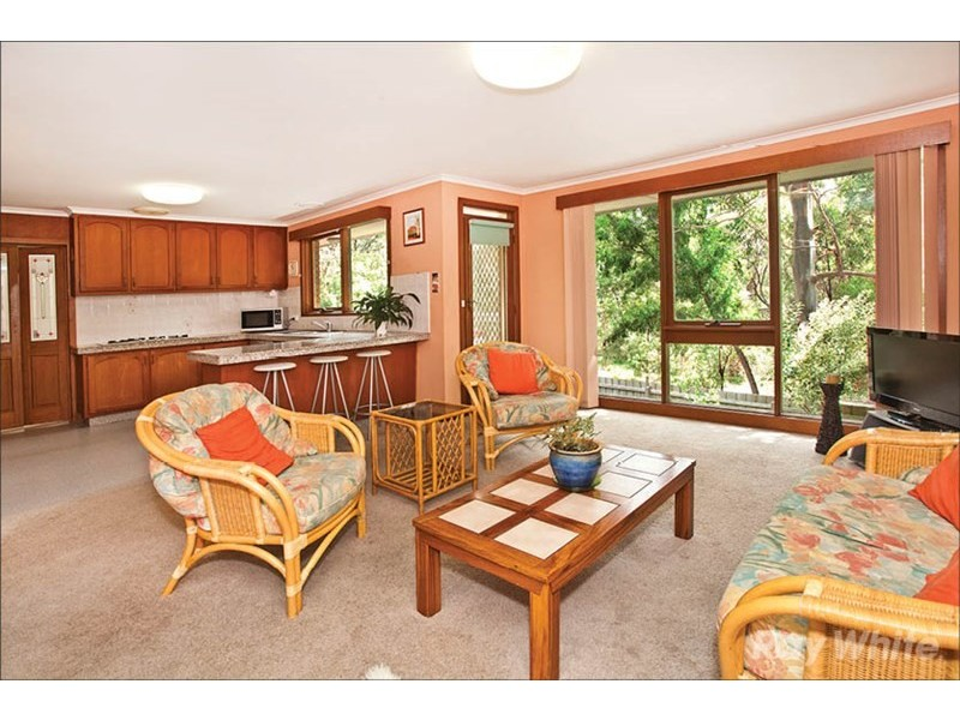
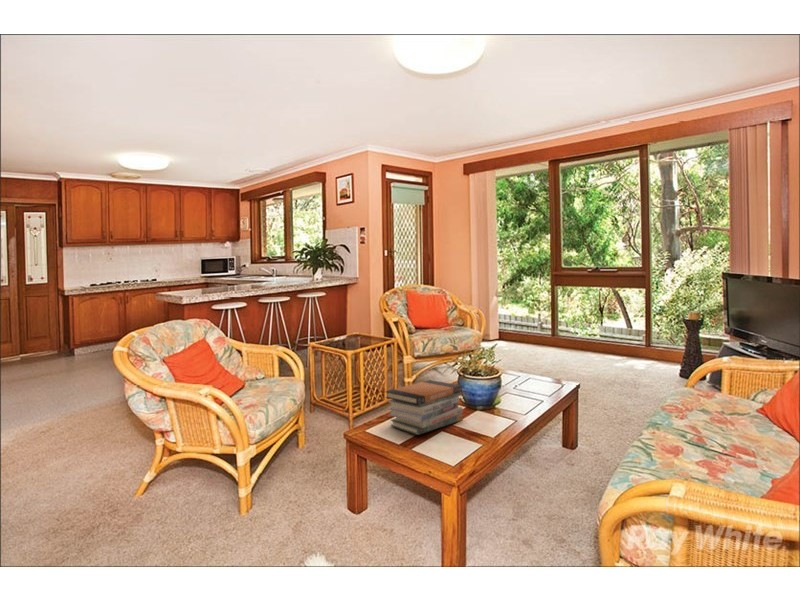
+ book stack [384,379,464,436]
